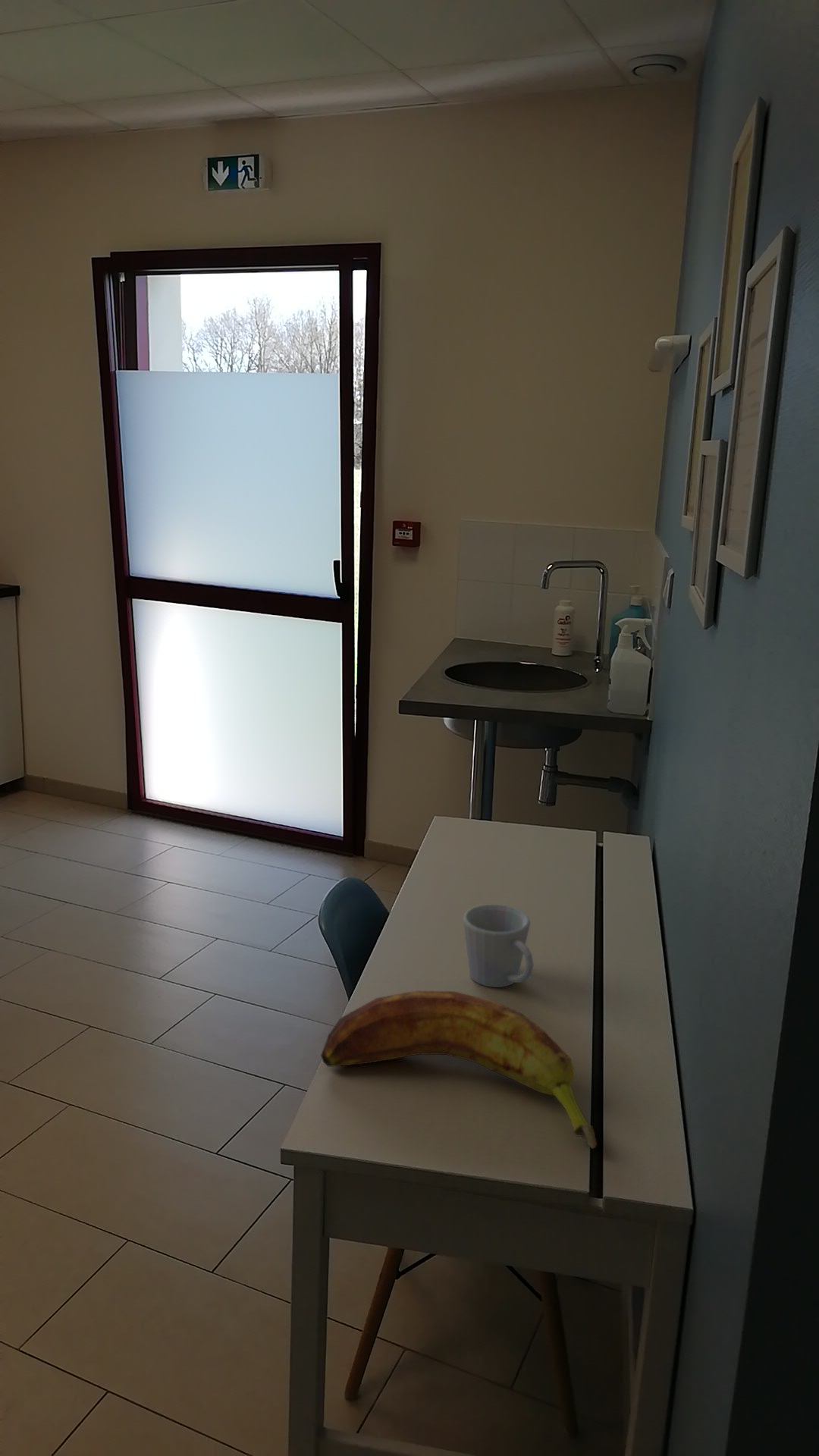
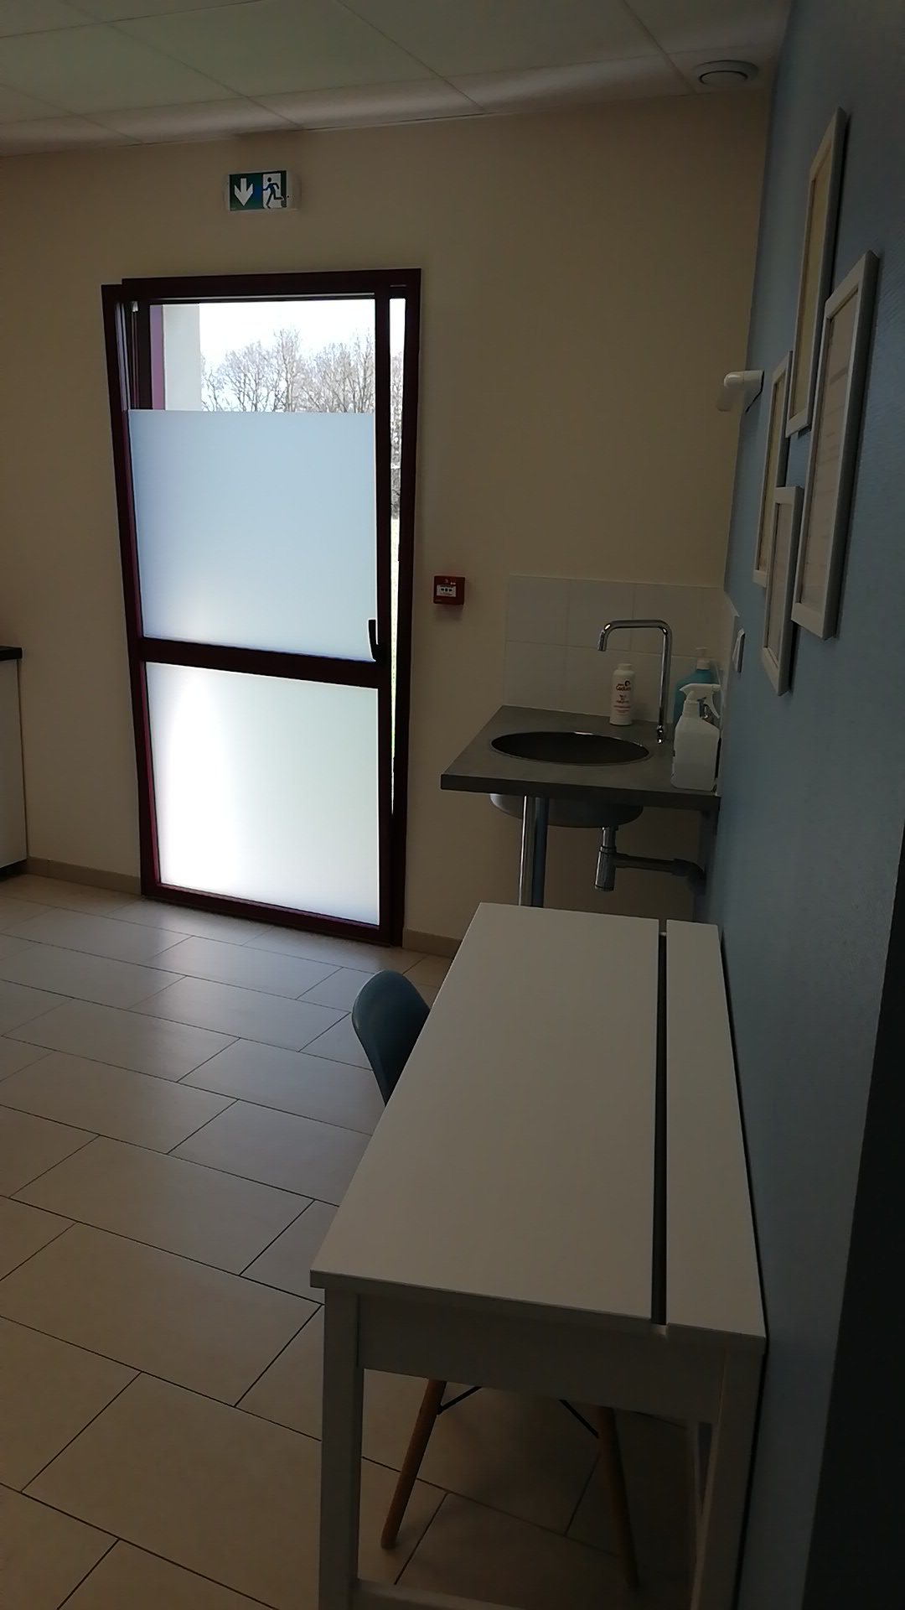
- banana [320,990,598,1149]
- mug [462,904,535,988]
